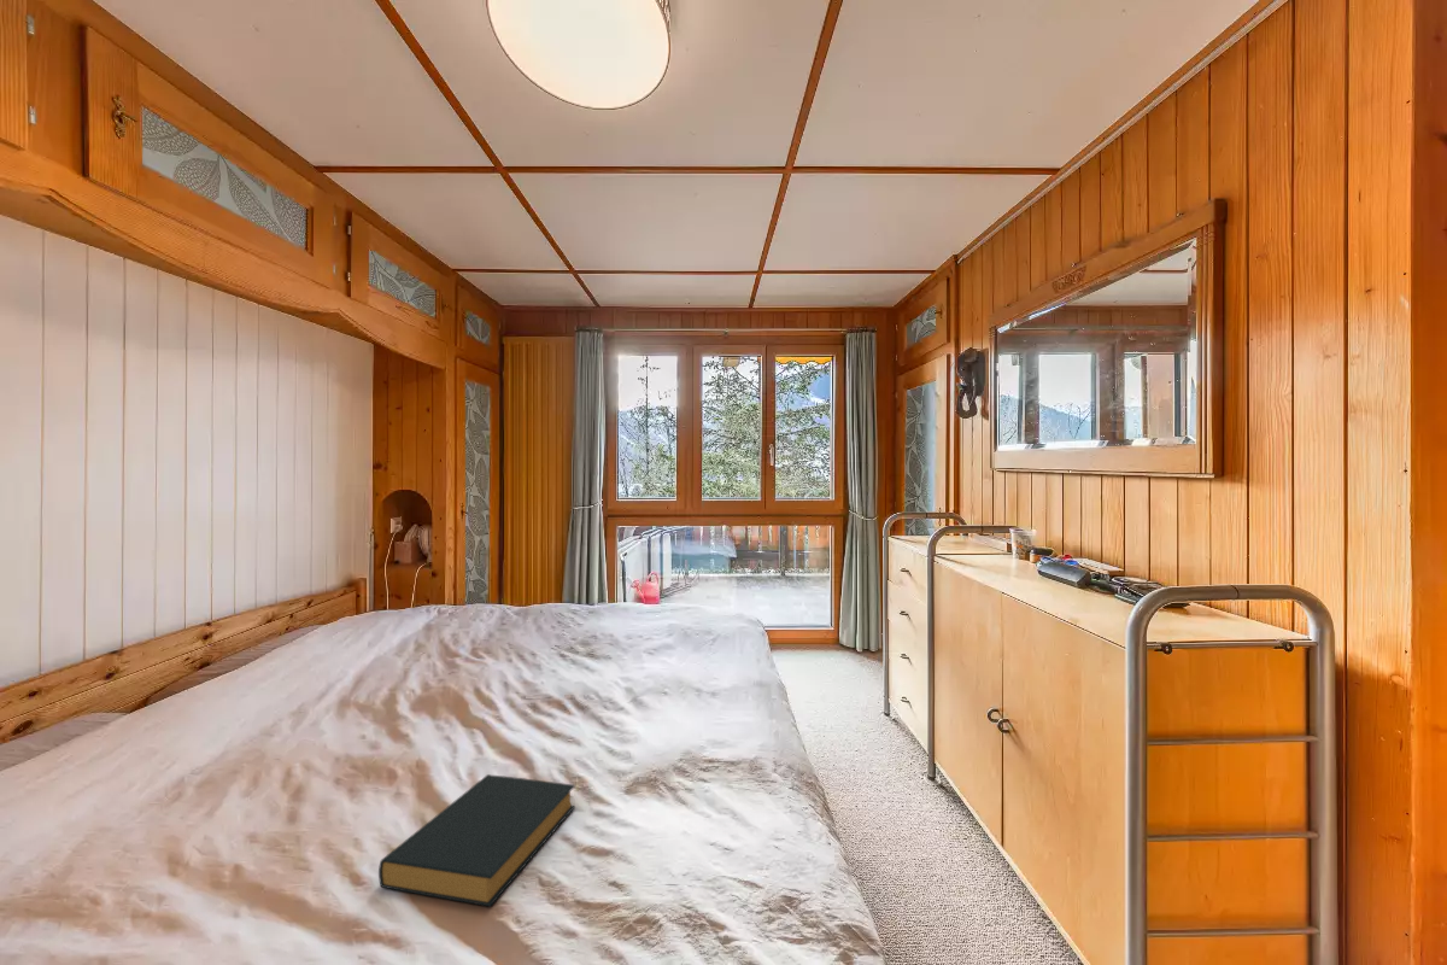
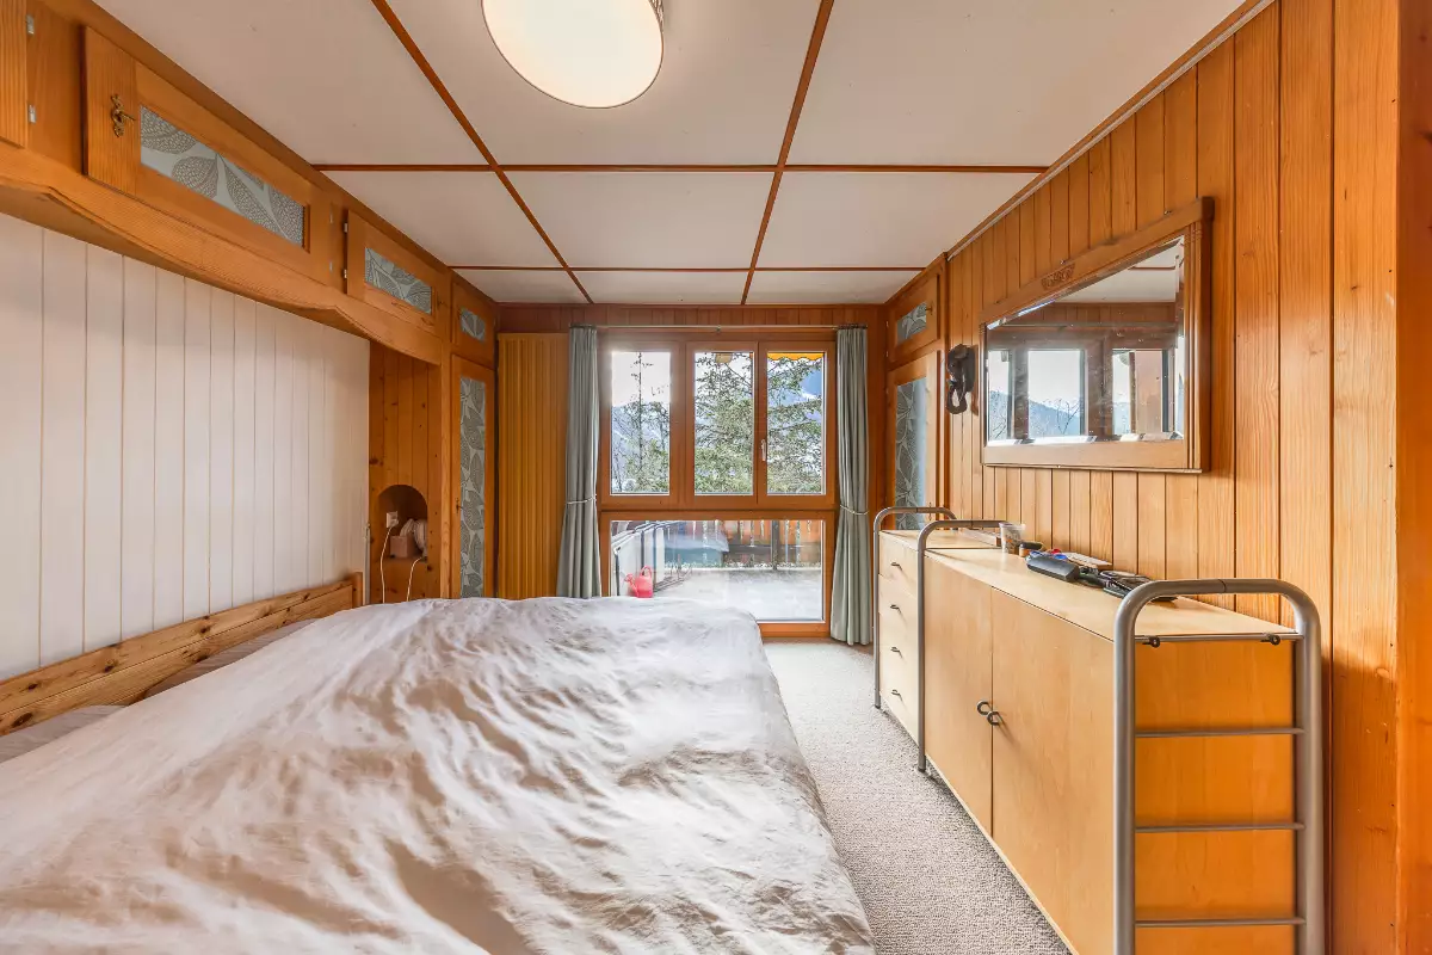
- hardback book [377,773,576,907]
